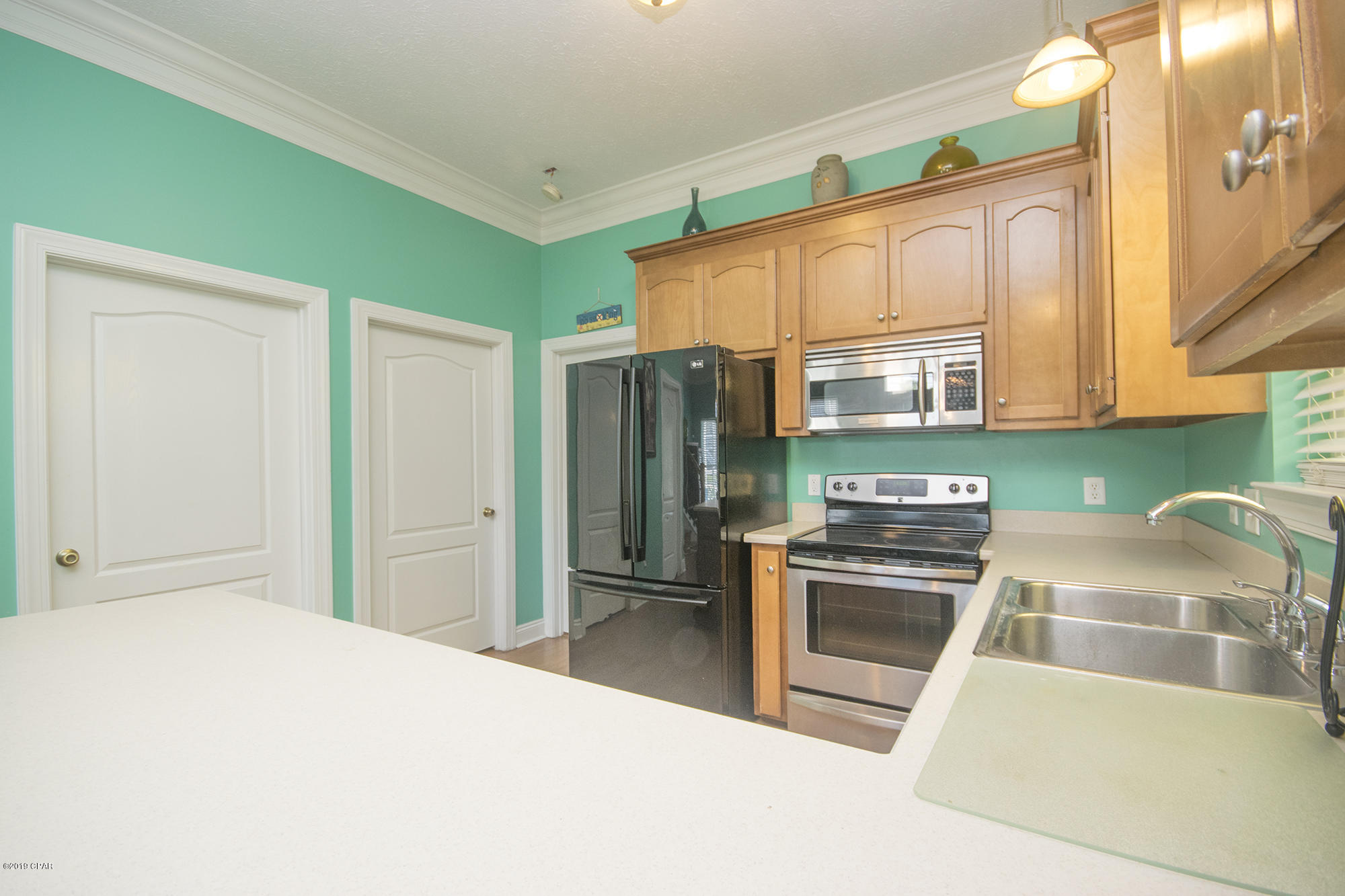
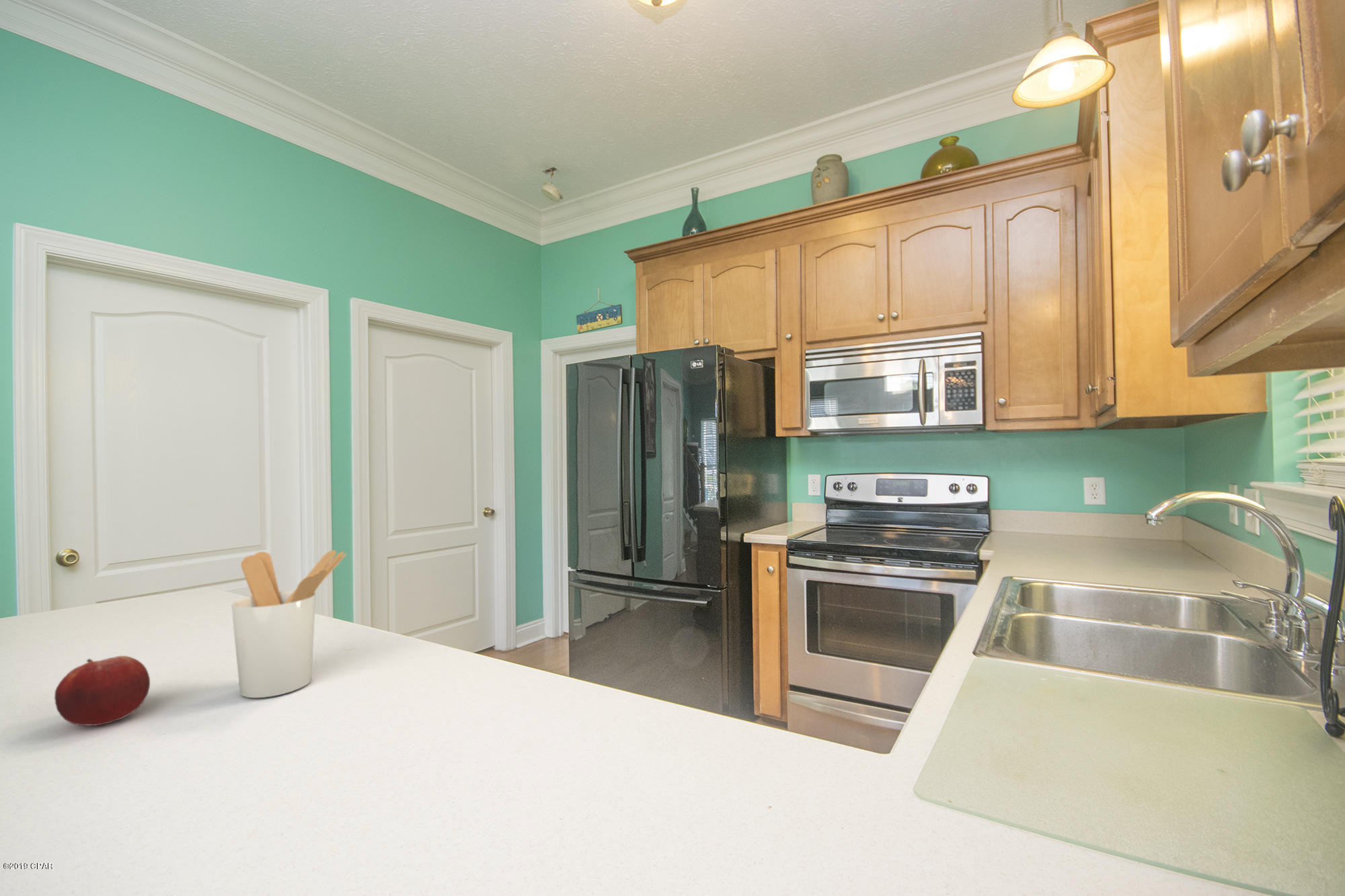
+ fruit [54,655,151,727]
+ utensil holder [231,549,347,698]
